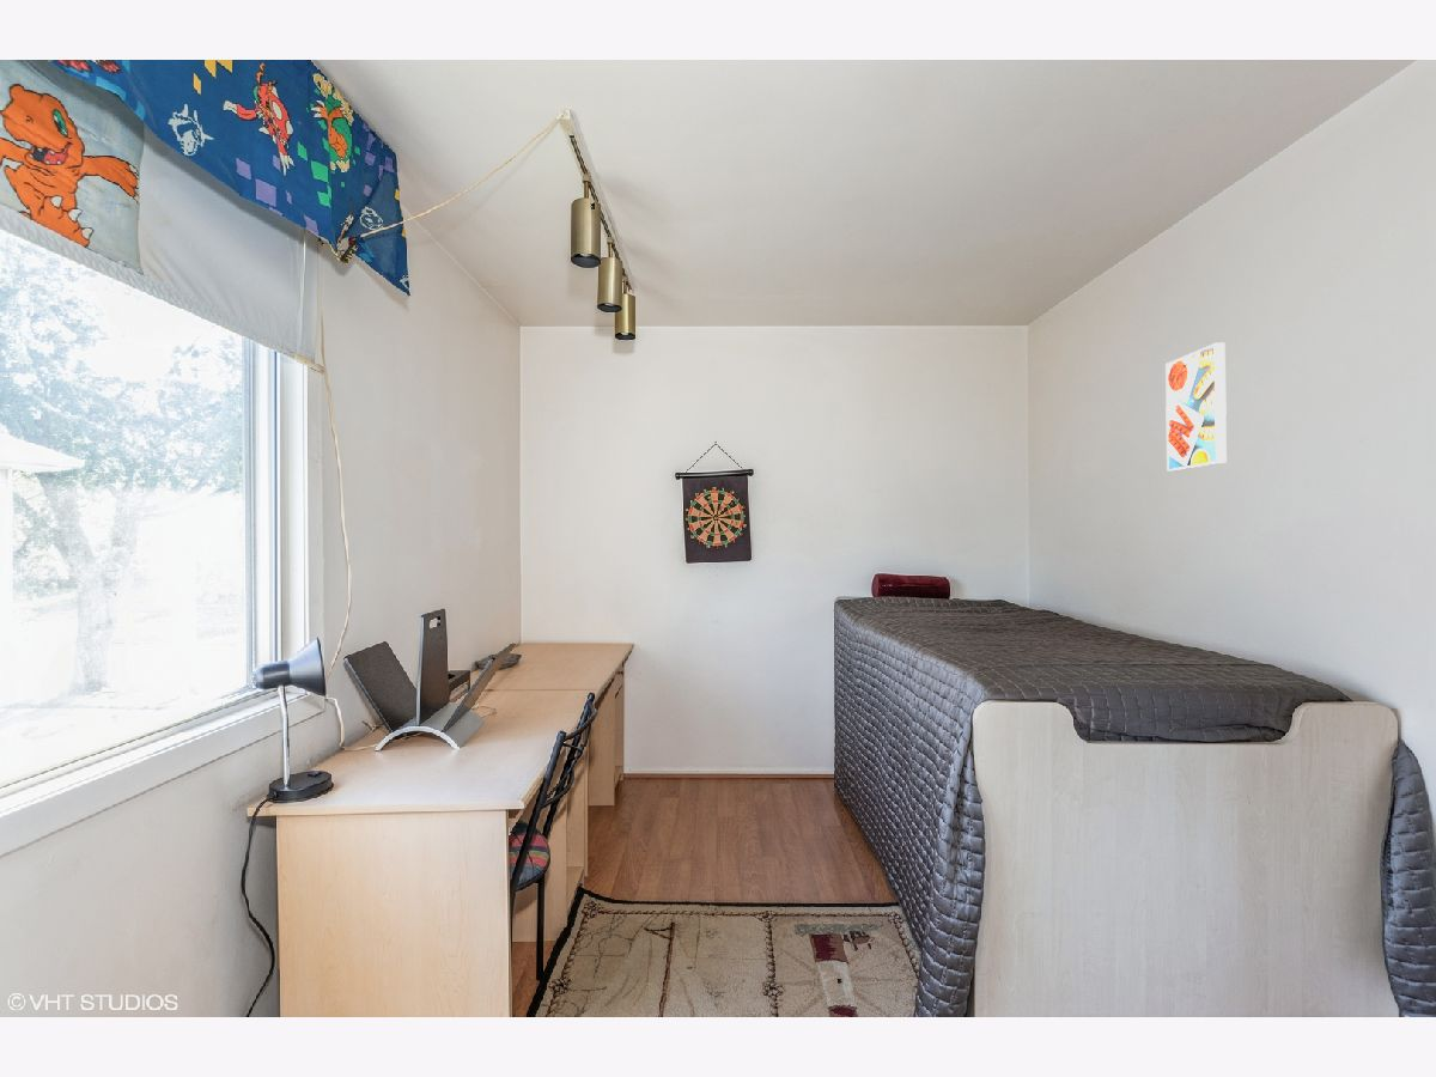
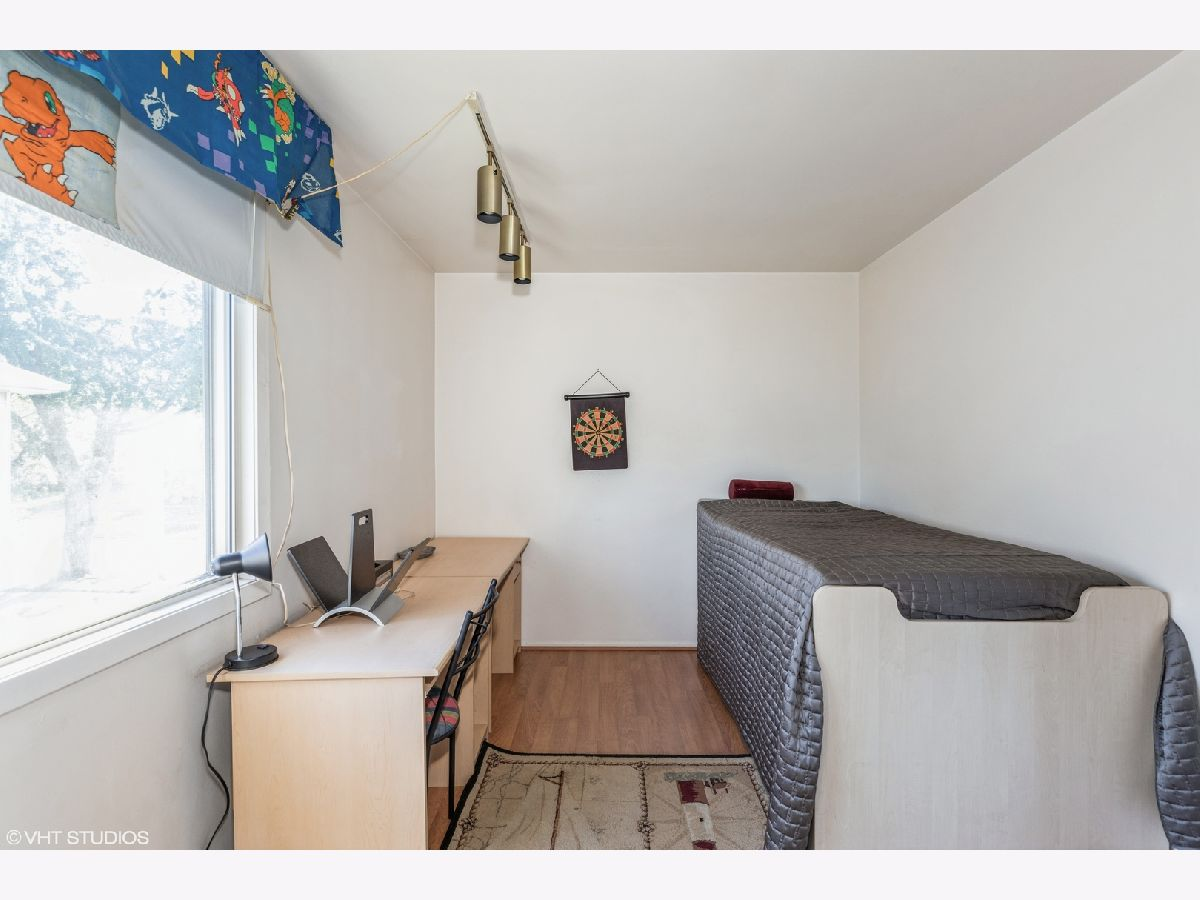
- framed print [1164,342,1228,473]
